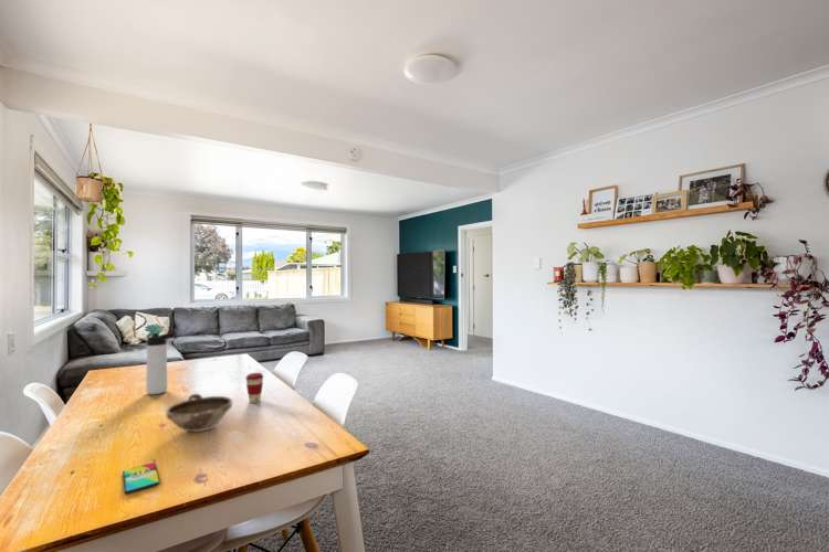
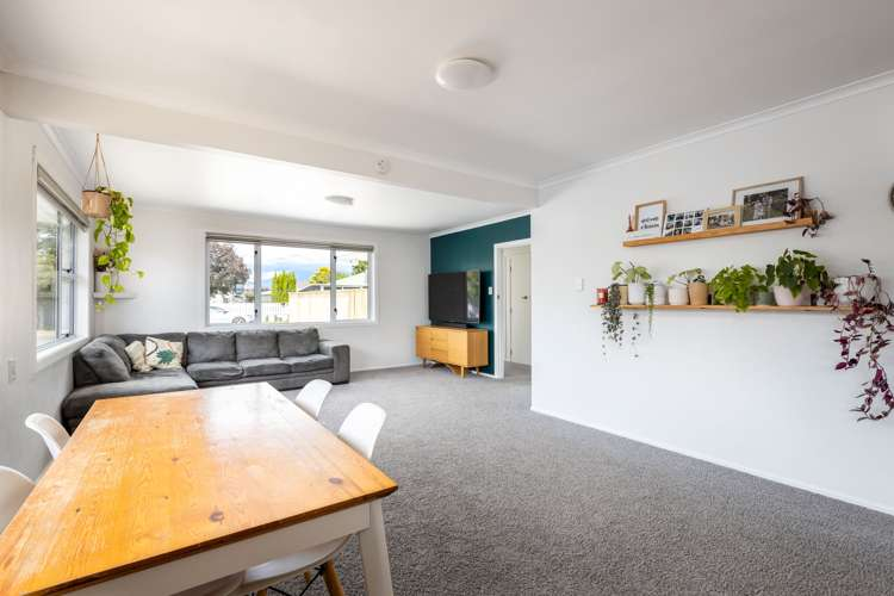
- thermos bottle [145,331,178,395]
- smartphone [122,461,161,495]
- bowl [165,393,234,433]
- coffee cup [244,372,264,404]
